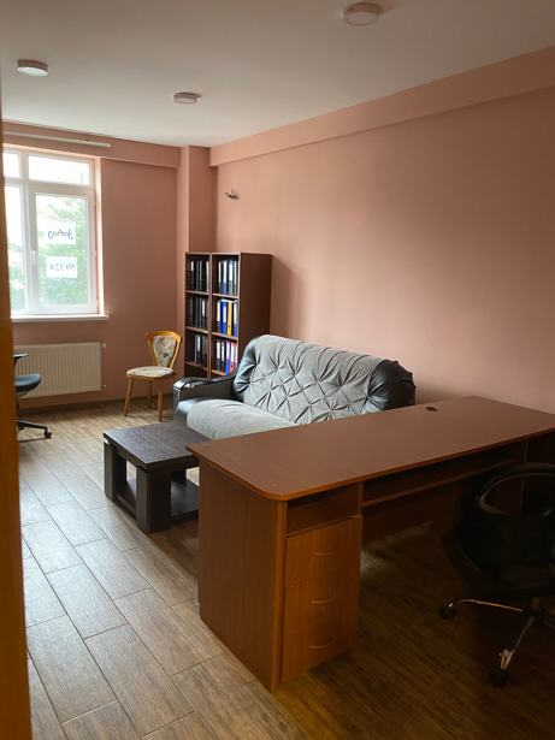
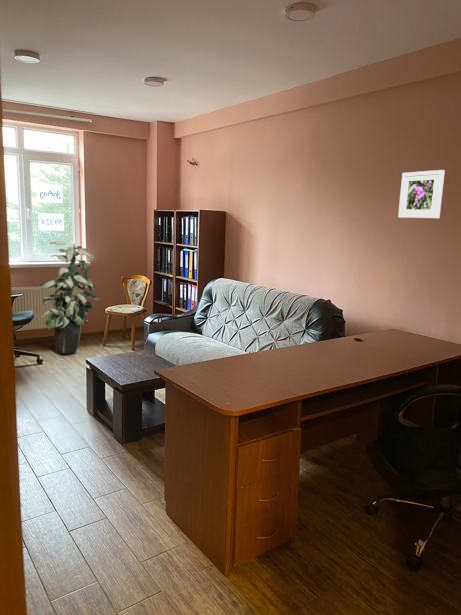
+ indoor plant [37,240,102,355]
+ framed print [397,169,446,219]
